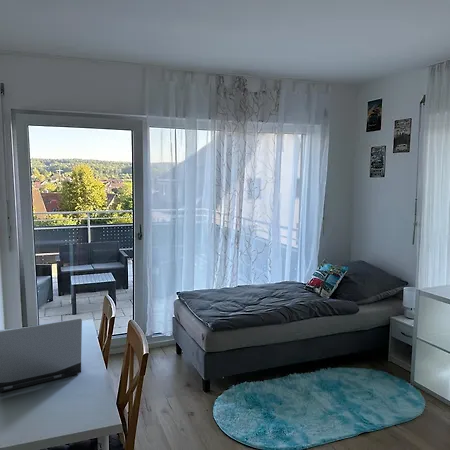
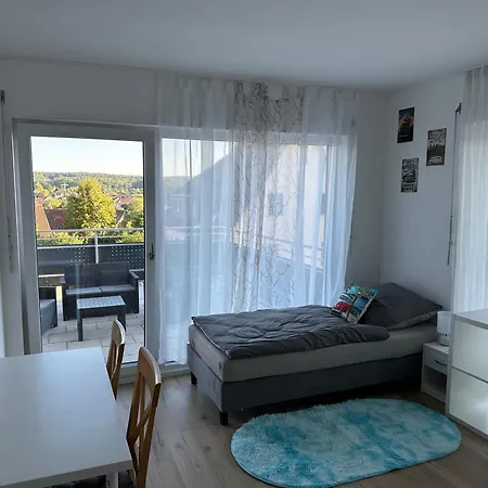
- laptop computer [0,318,83,393]
